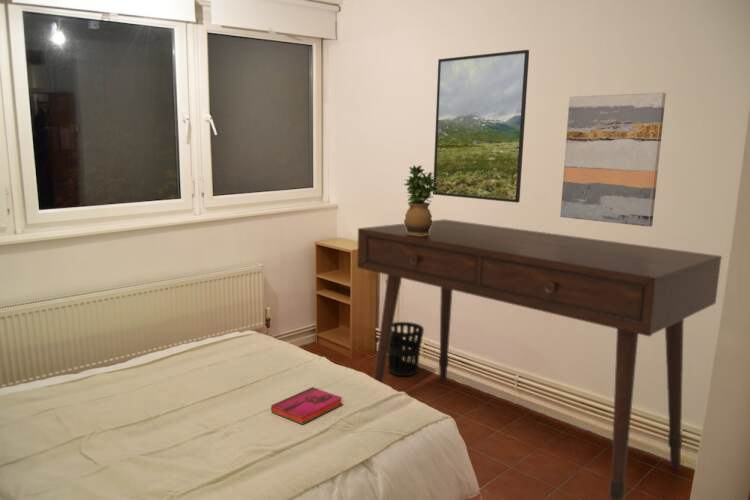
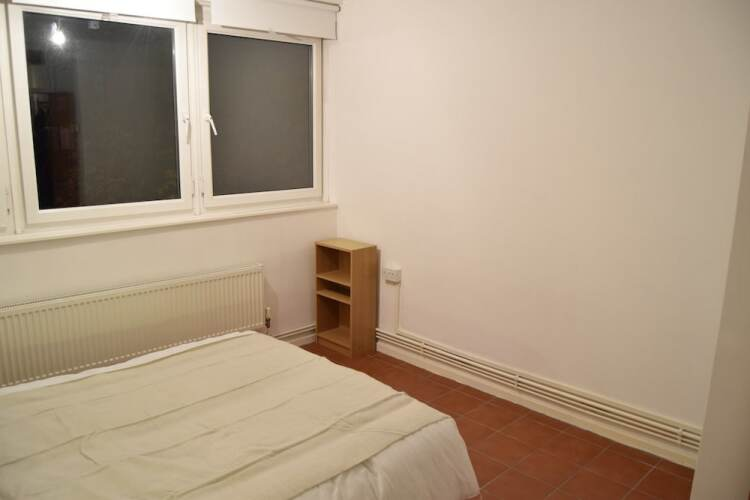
- hardback book [270,386,344,425]
- potted plant [402,165,439,235]
- desk [356,218,723,500]
- wastebasket [387,321,425,377]
- wall art [559,92,667,228]
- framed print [432,49,530,204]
